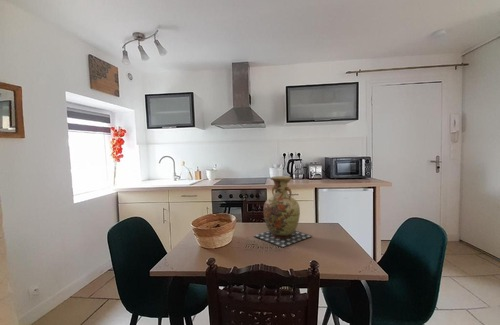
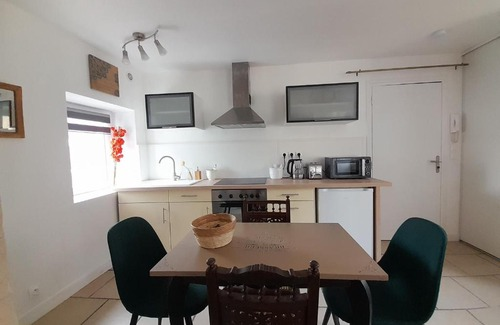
- vase [253,175,313,248]
